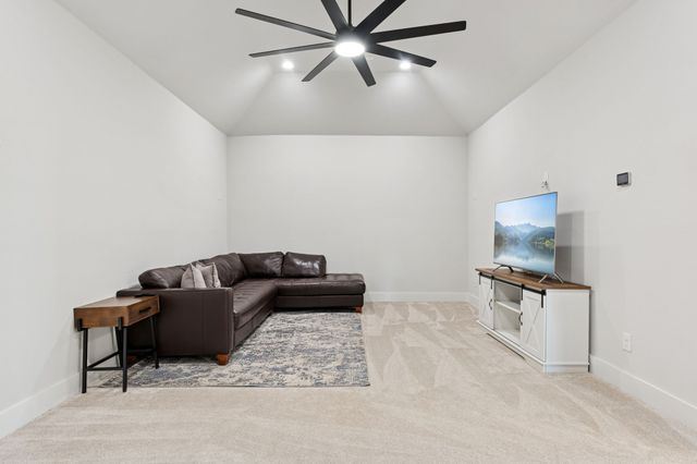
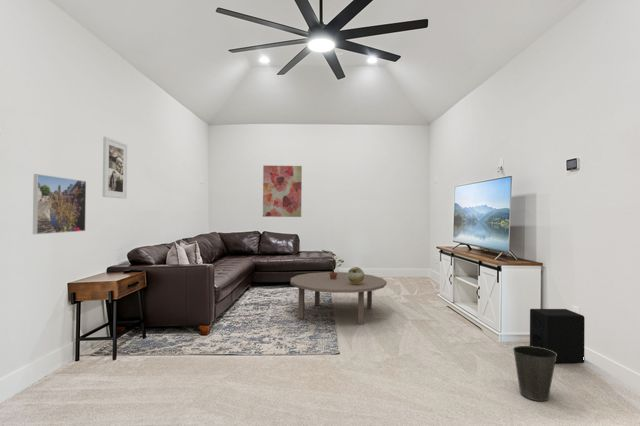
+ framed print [32,173,87,235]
+ speaker [529,308,586,364]
+ coffee table [289,271,388,326]
+ wall art [262,165,303,218]
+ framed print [102,136,128,200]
+ waste basket [512,345,557,402]
+ decorative sphere [347,266,365,284]
+ potted plant [321,249,345,279]
